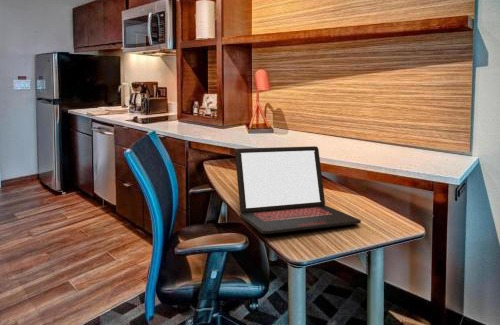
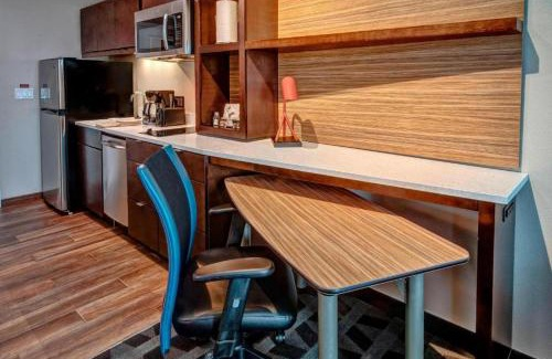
- laptop [234,145,362,235]
